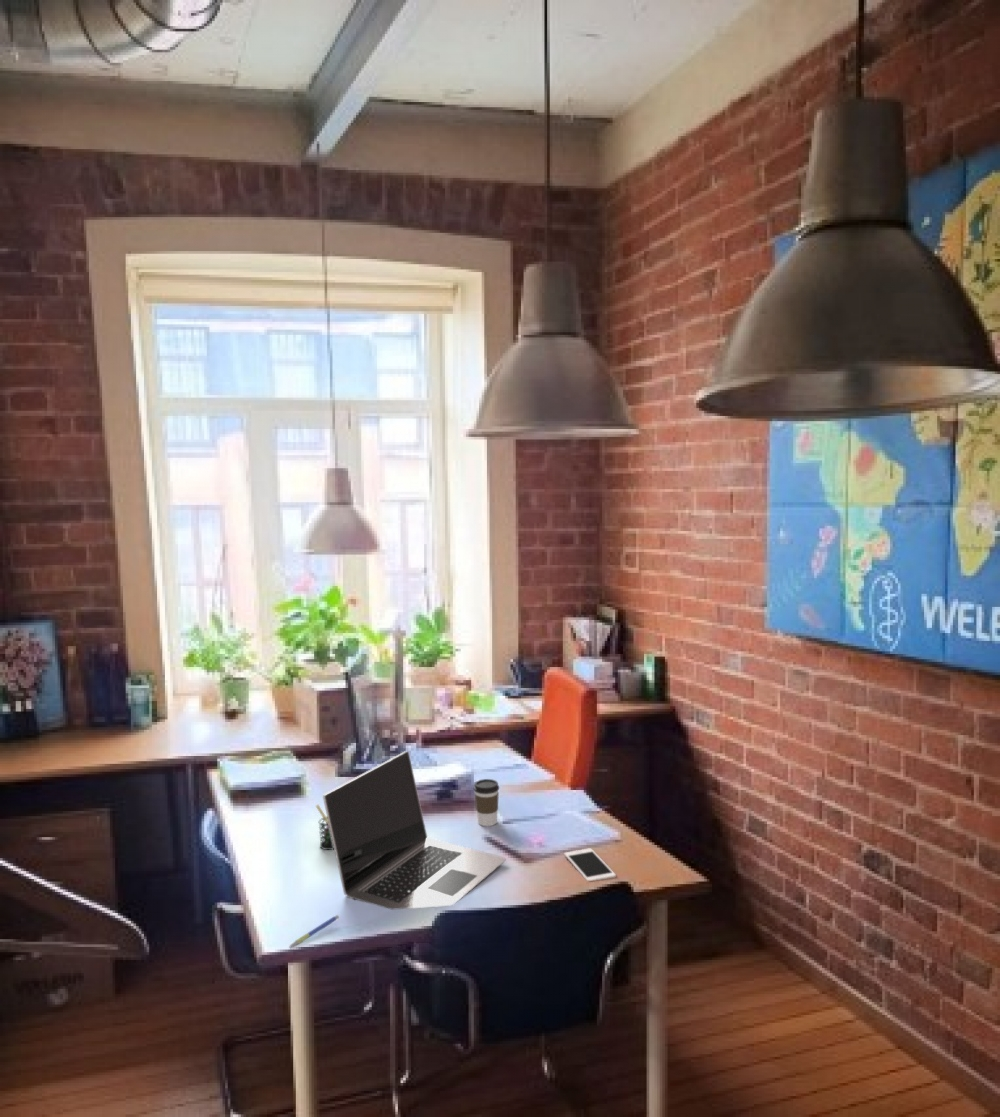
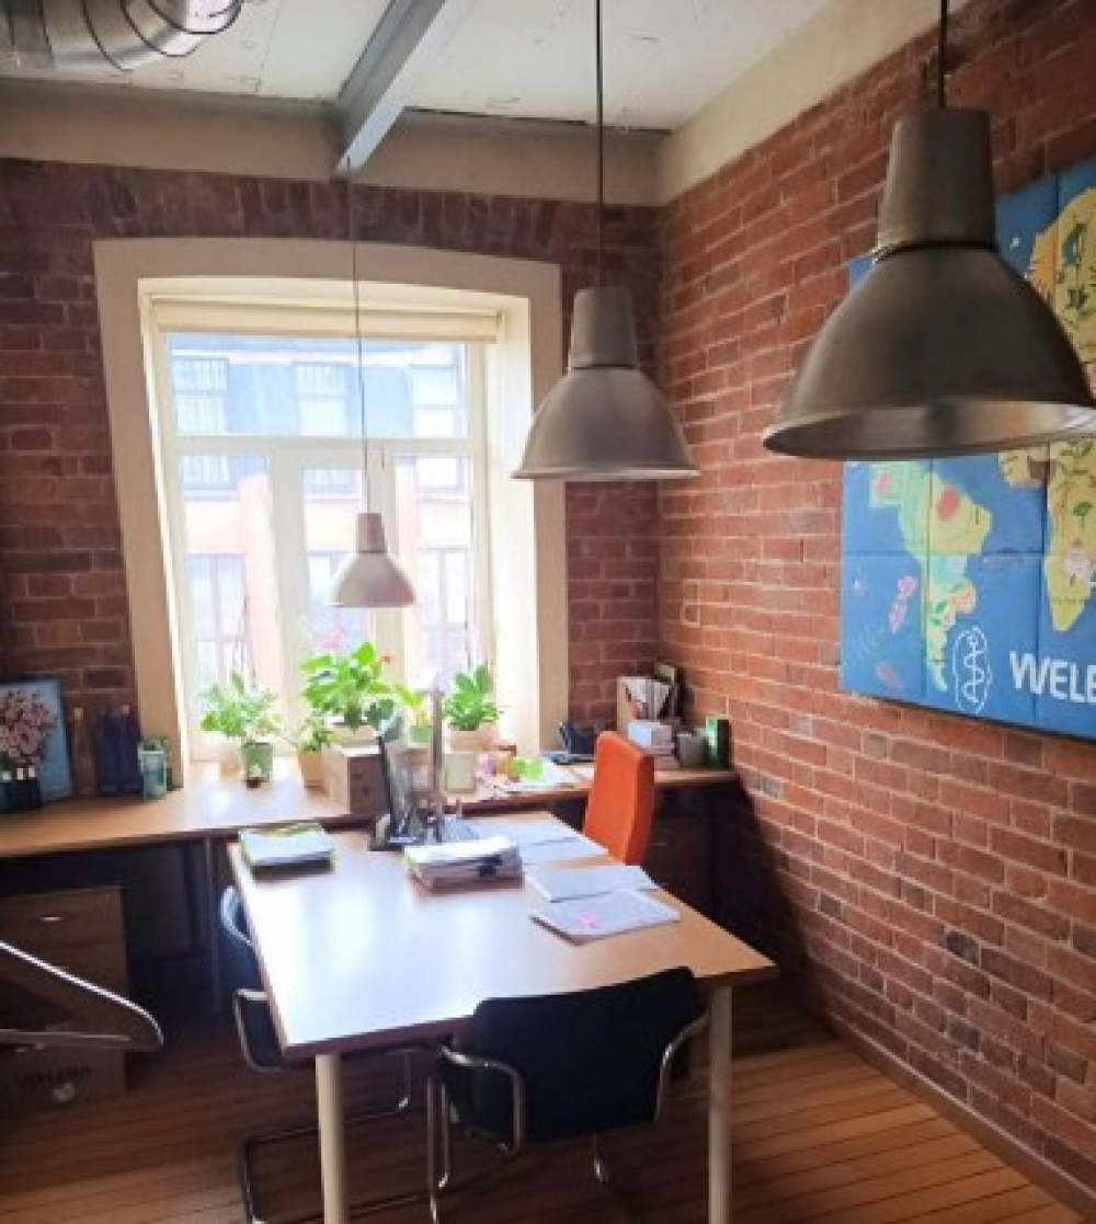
- coffee cup [473,778,500,827]
- pen holder [315,804,334,851]
- pen [289,914,340,948]
- cell phone [563,847,617,882]
- laptop [322,750,507,911]
